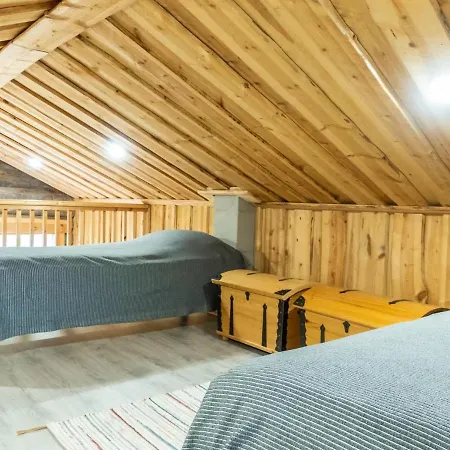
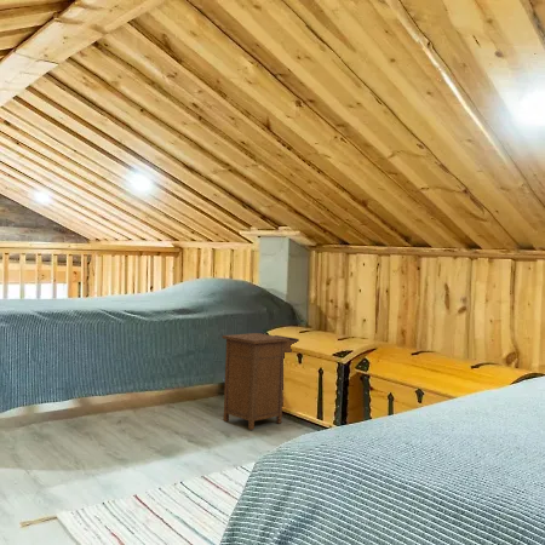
+ nightstand [220,332,300,430]
